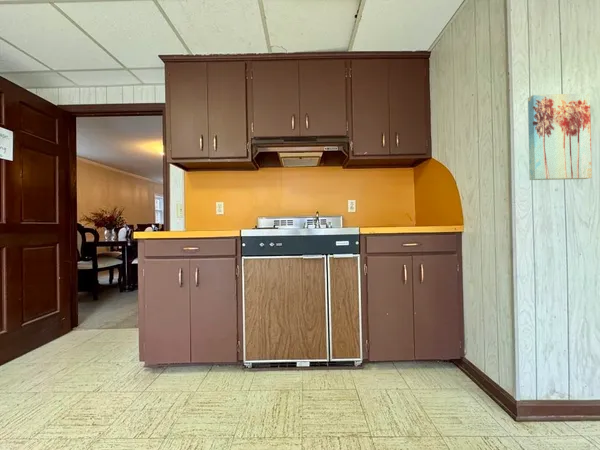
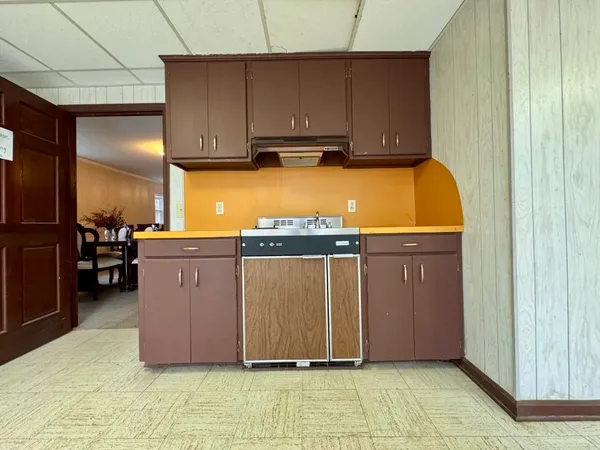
- wall art [527,92,593,181]
